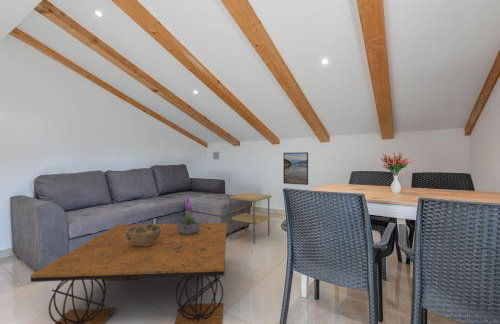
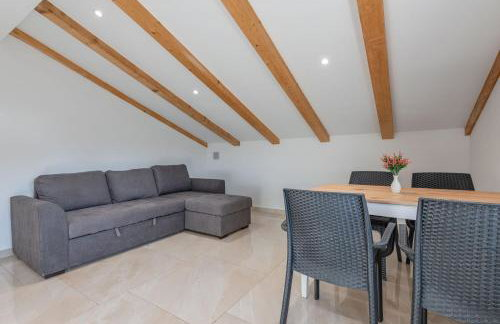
- decorative bowl [126,225,161,246]
- coffee table [30,222,228,324]
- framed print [282,151,309,186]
- potted plant [176,194,201,236]
- side table [229,192,273,244]
